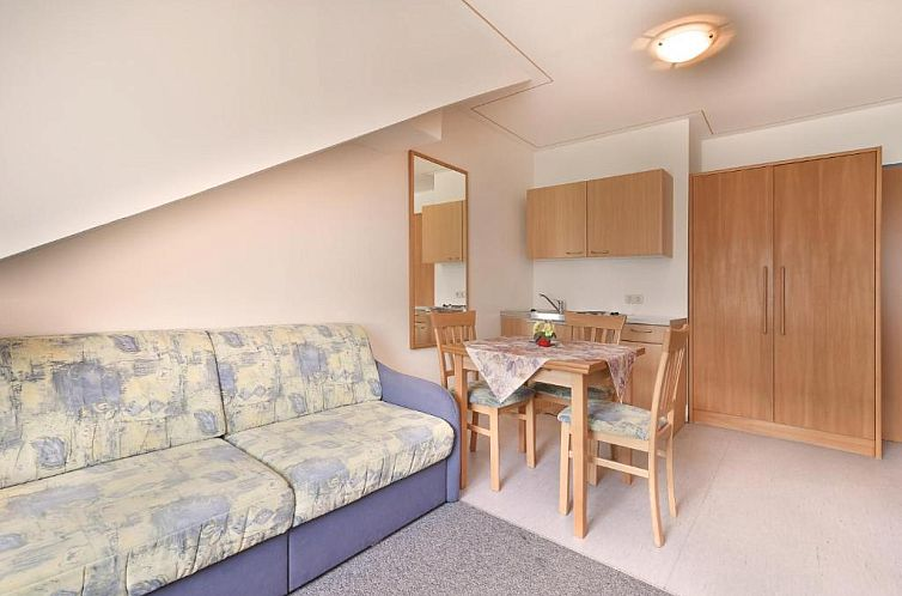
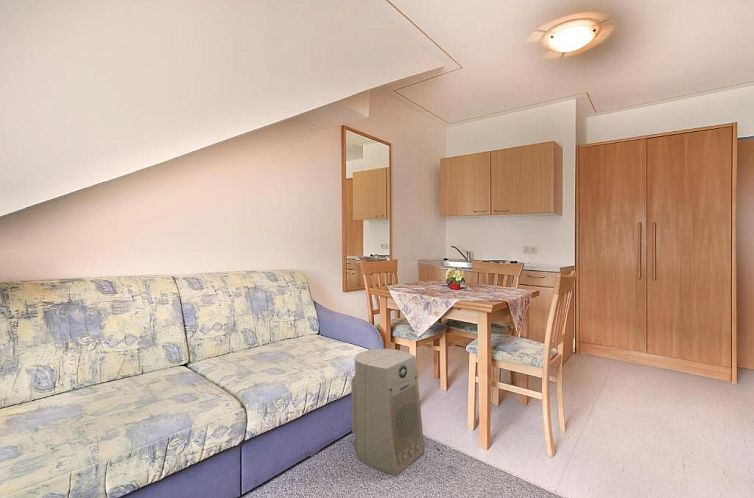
+ fan [350,348,425,477]
